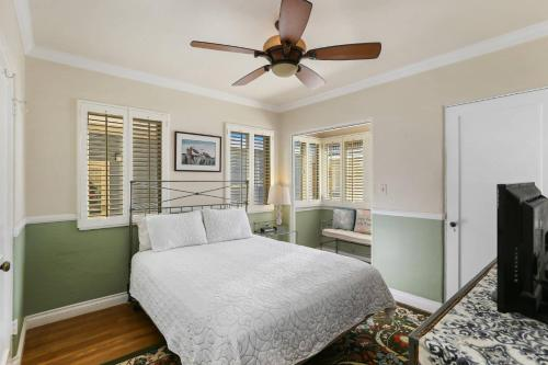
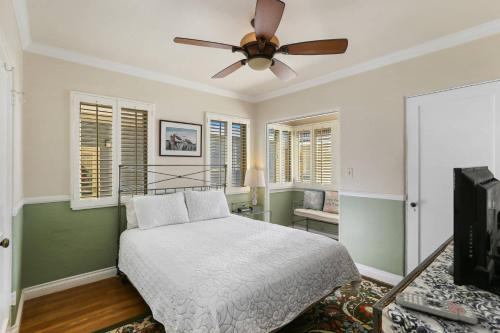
+ remote control [395,291,478,326]
